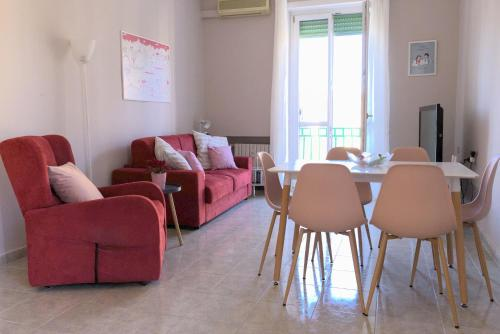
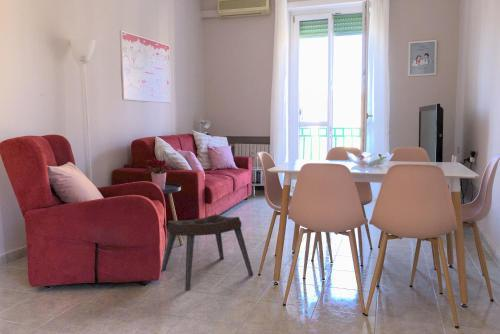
+ ottoman [161,213,255,291]
